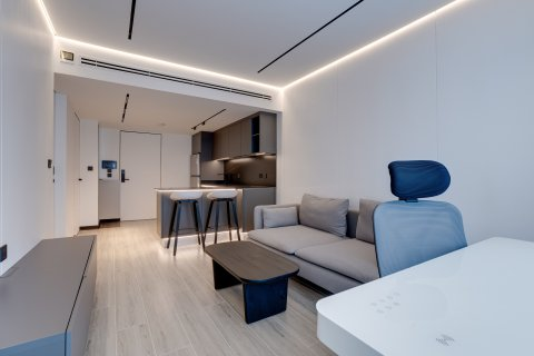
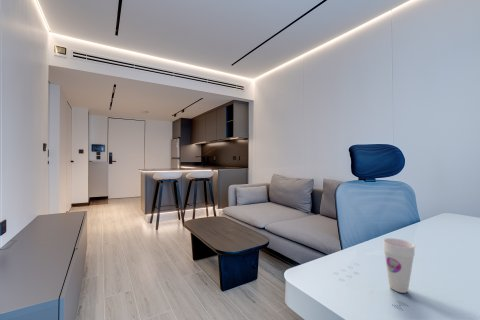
+ cup [382,237,416,294]
